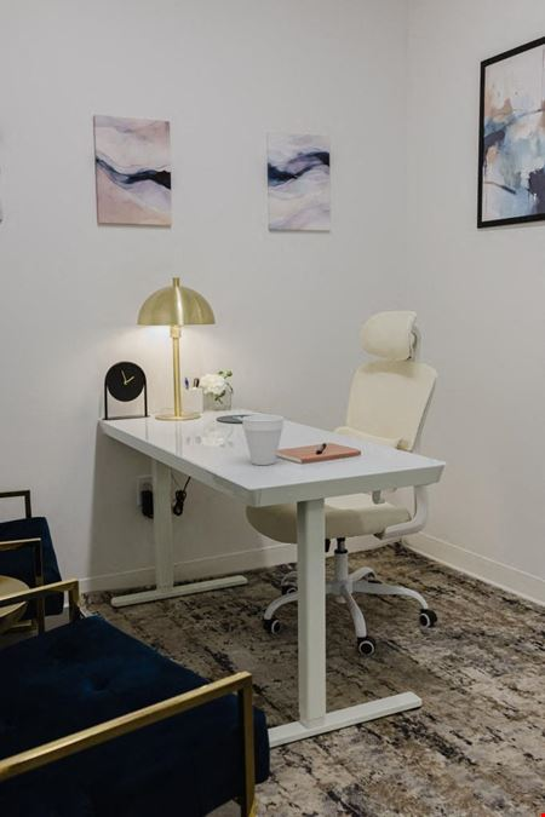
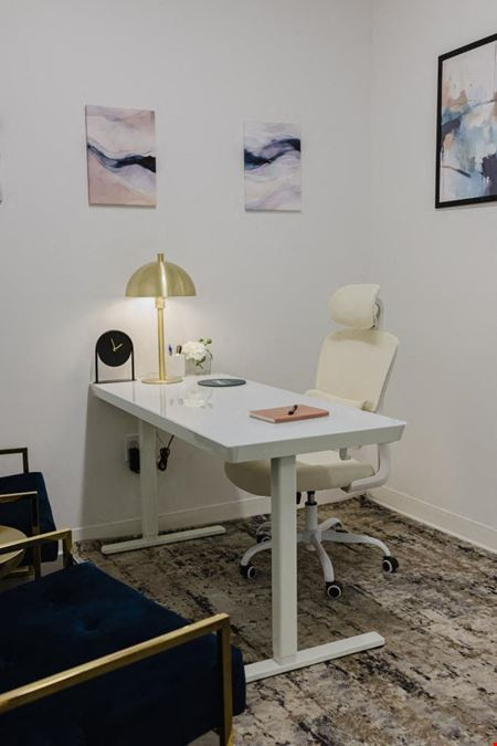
- cup [241,414,285,466]
